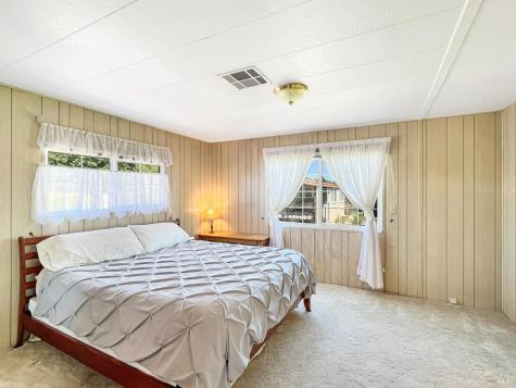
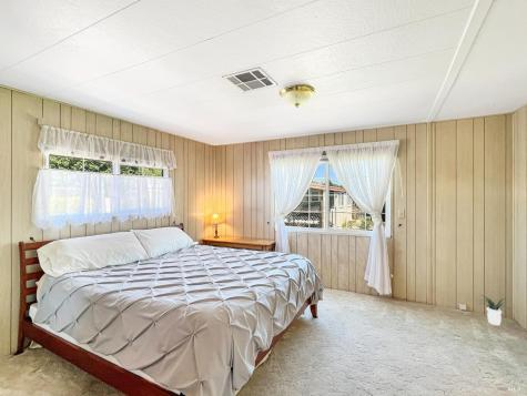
+ potted plant [479,294,509,326]
